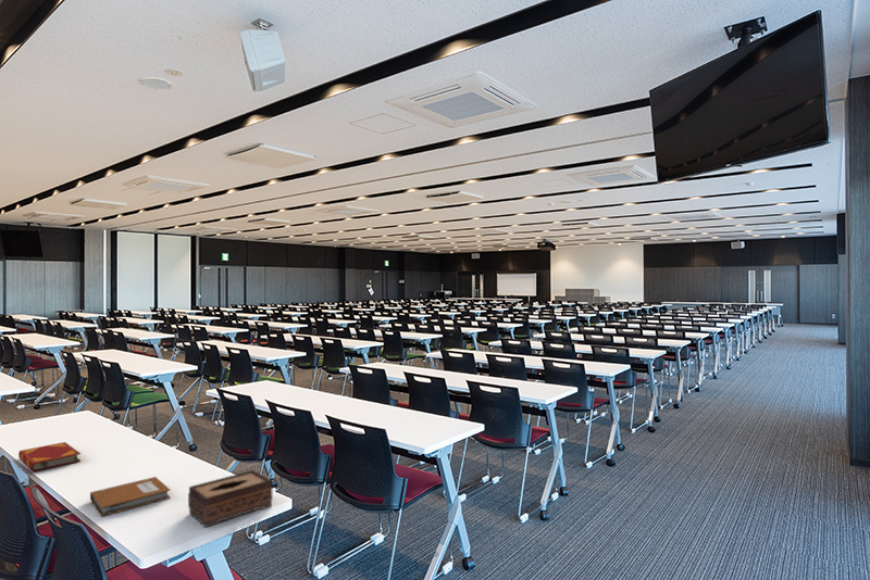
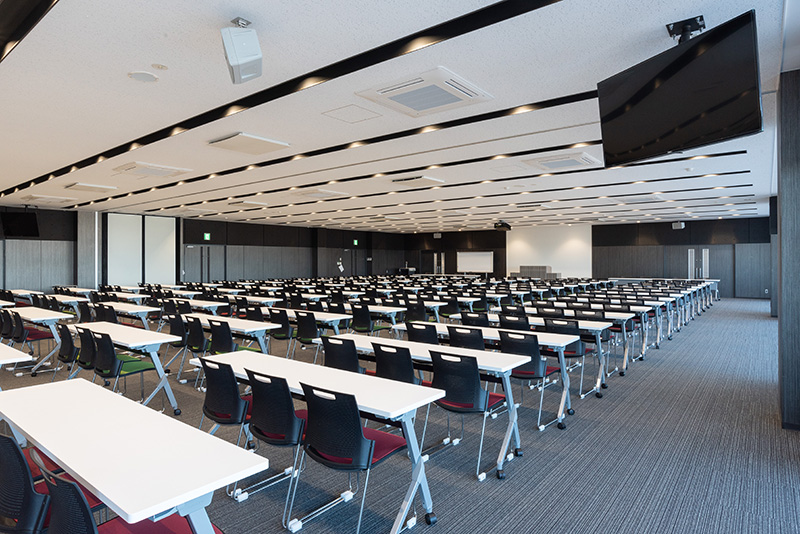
- tissue box [187,469,274,529]
- notebook [89,476,172,518]
- hardback book [17,441,82,472]
